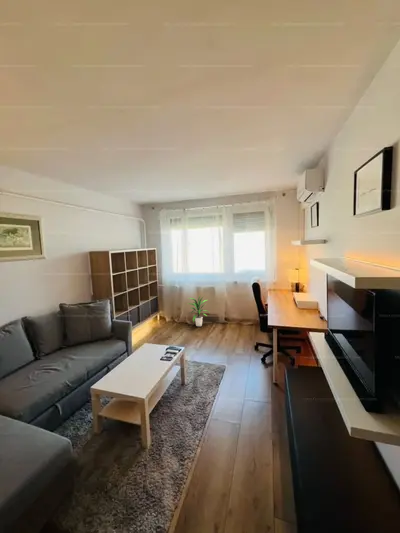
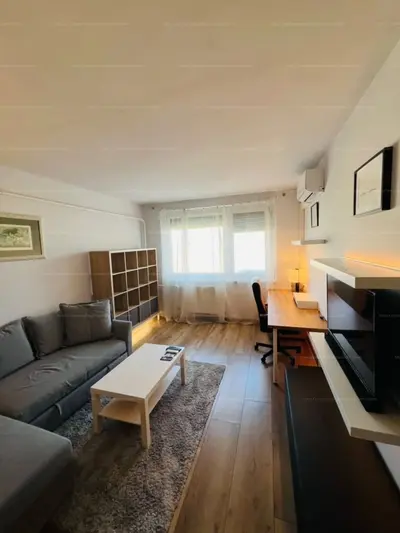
- indoor plant [188,295,211,327]
